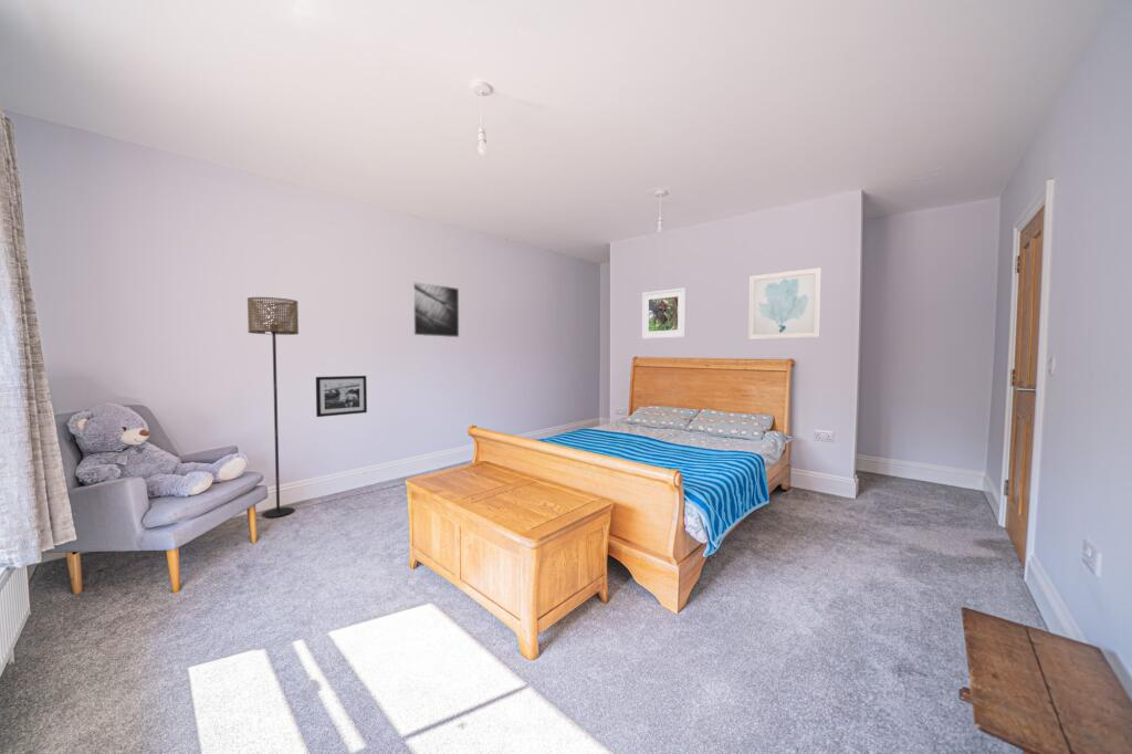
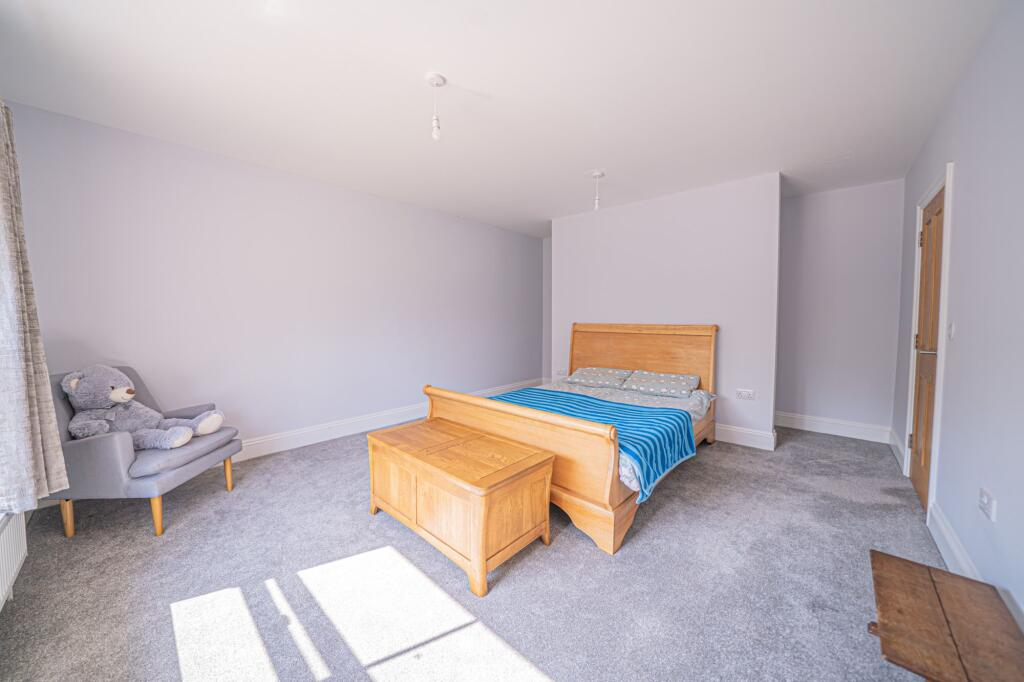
- picture frame [315,375,368,418]
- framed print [411,281,460,338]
- floor lamp [247,296,300,519]
- wall art [747,266,822,341]
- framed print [641,286,686,339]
